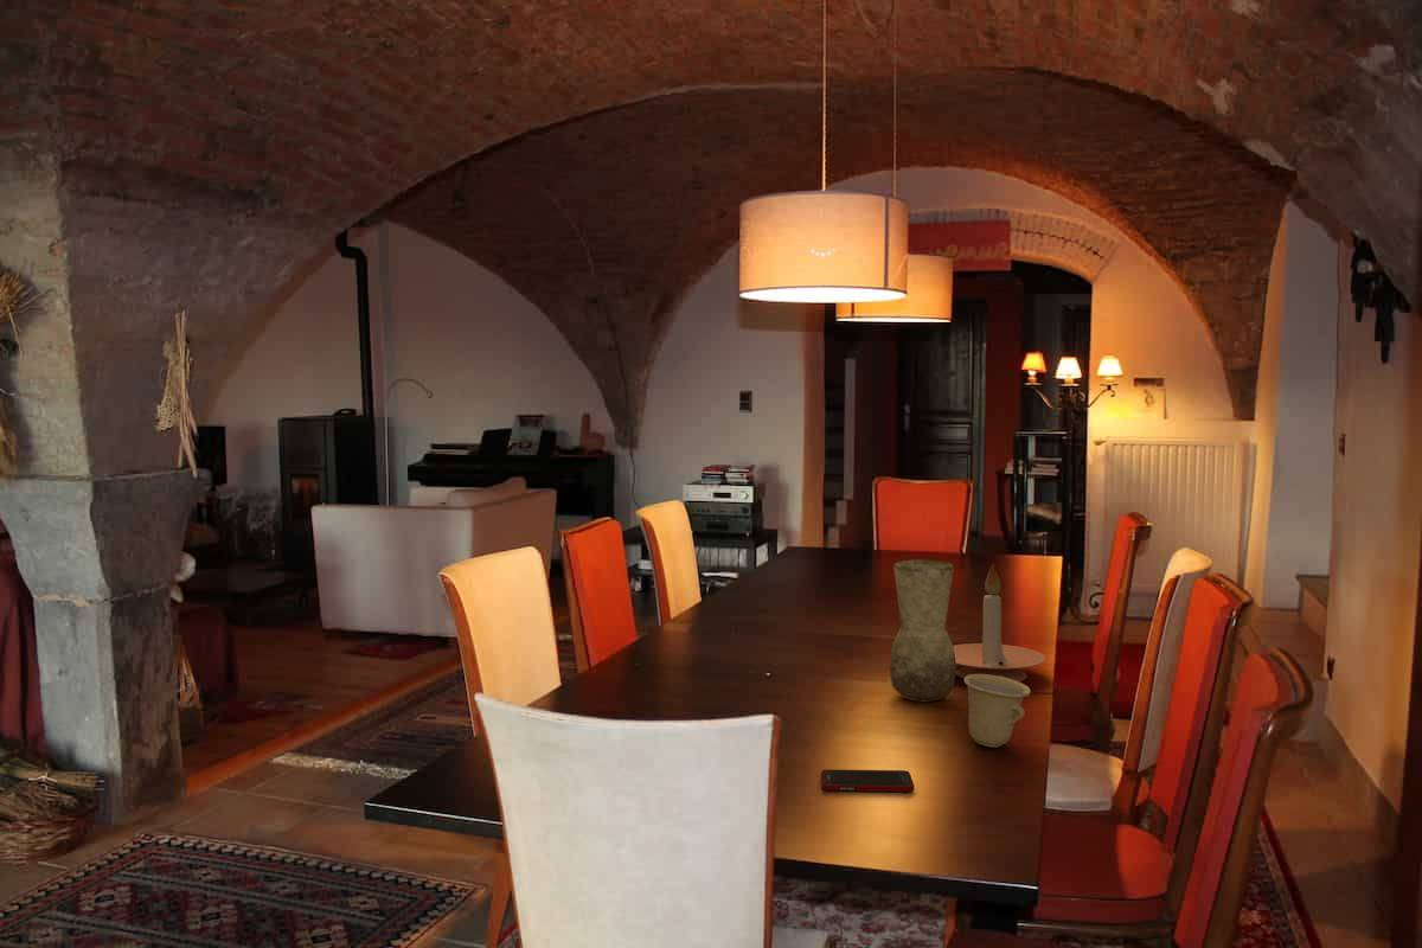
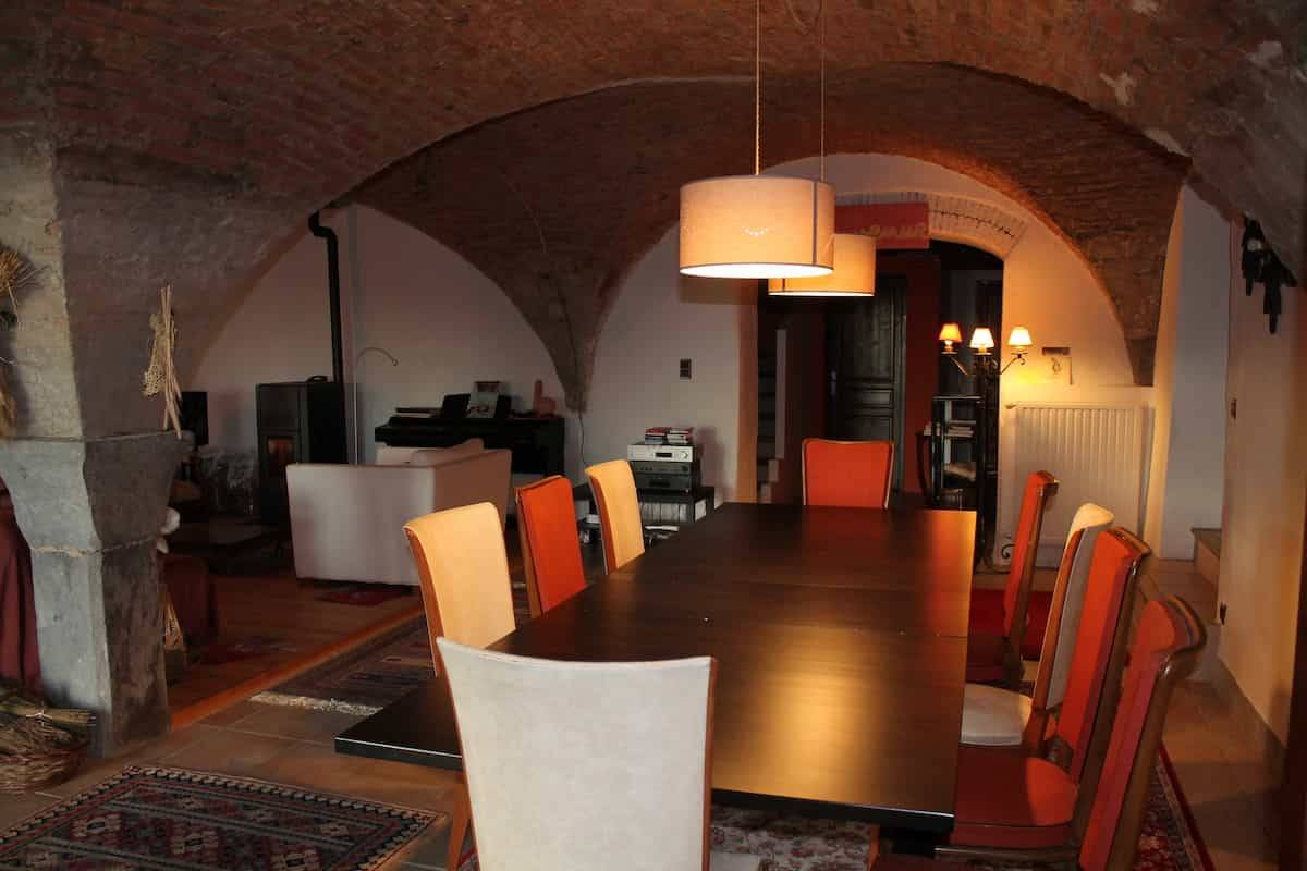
- cell phone [820,768,915,793]
- vase [889,558,957,703]
- cup [963,674,1031,749]
- candle holder [953,563,1046,683]
